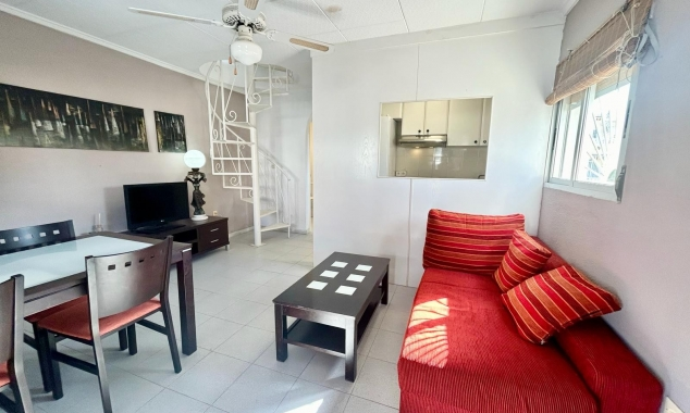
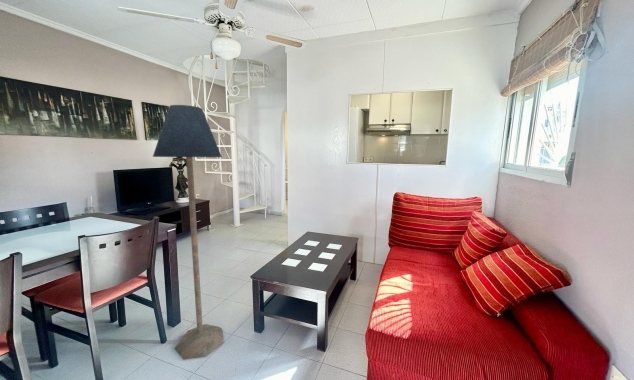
+ floor lamp [152,104,224,361]
